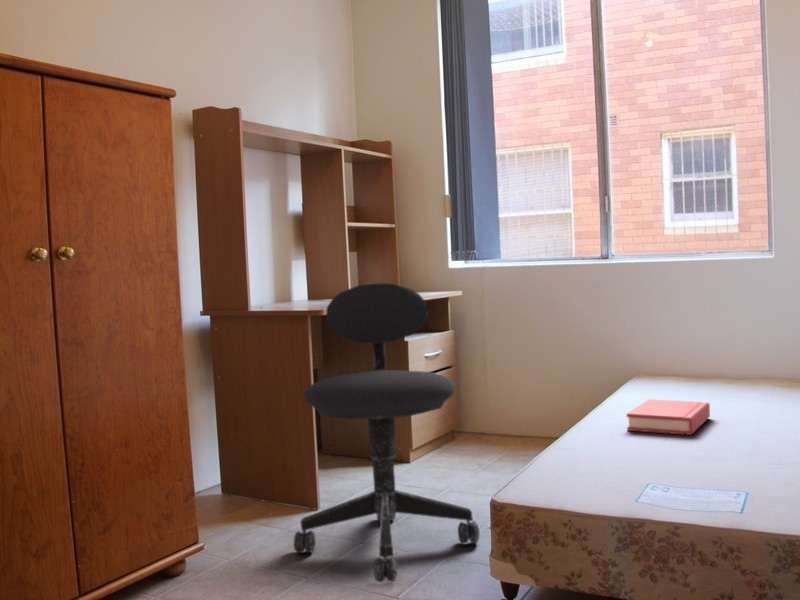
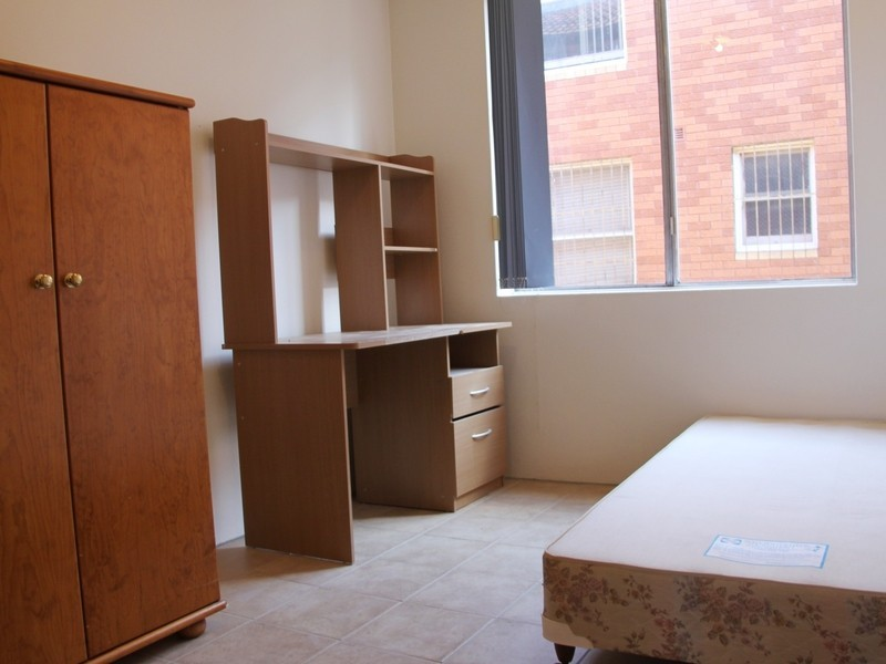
- office chair [293,282,480,584]
- hardback book [626,398,711,436]
